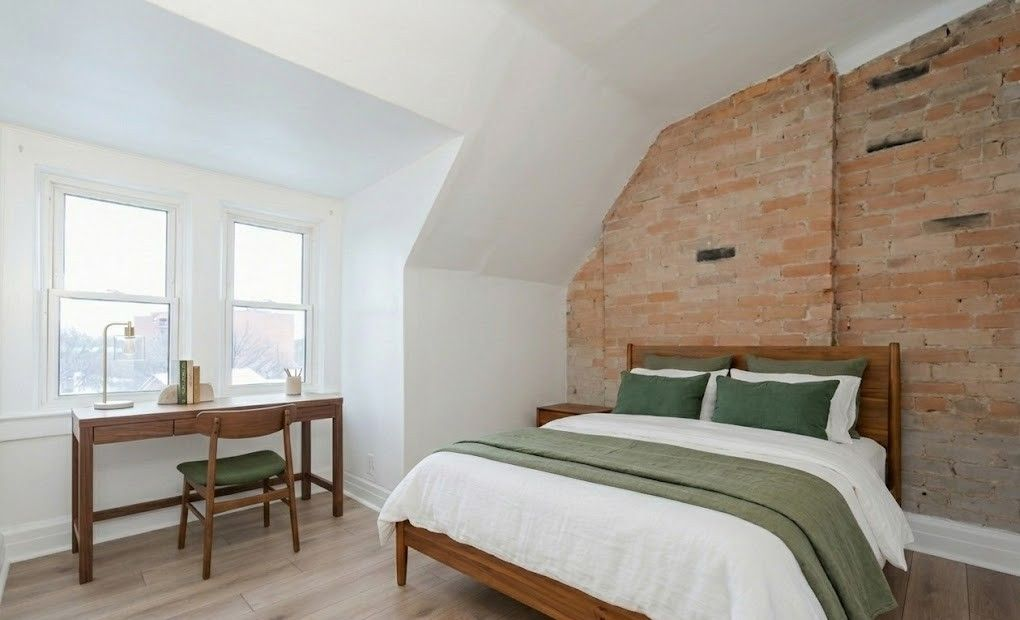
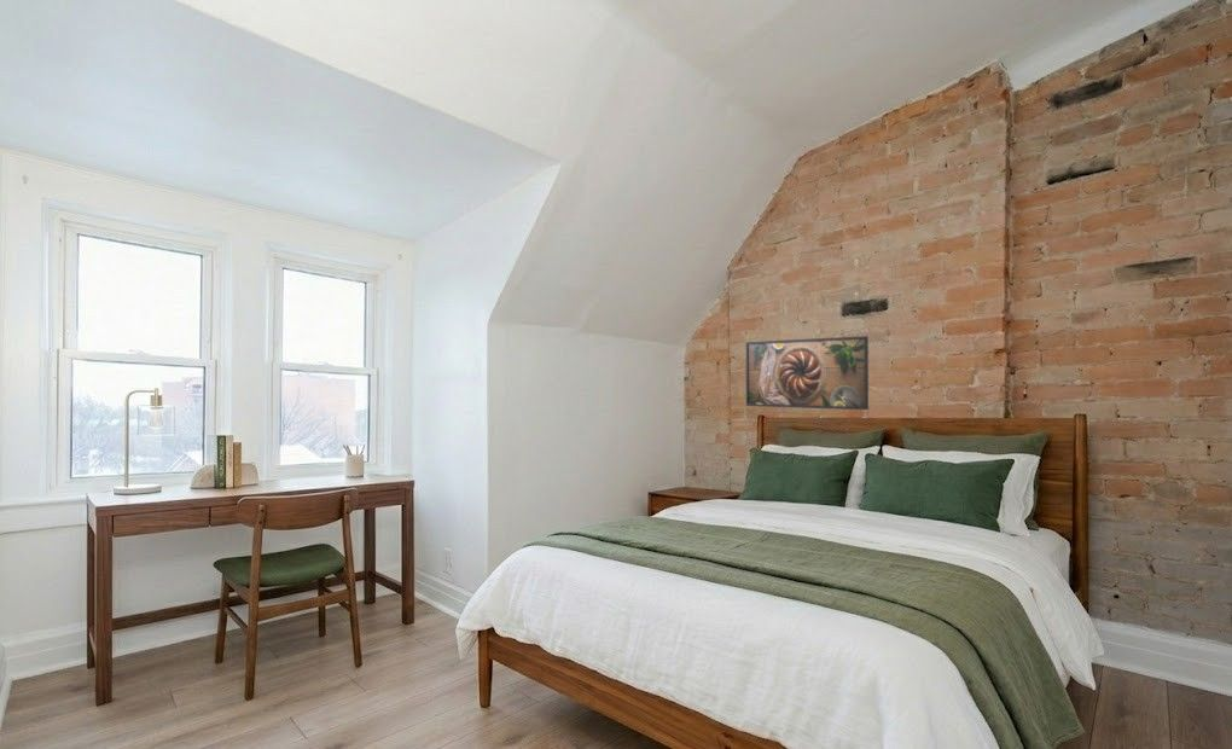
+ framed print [745,335,870,411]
